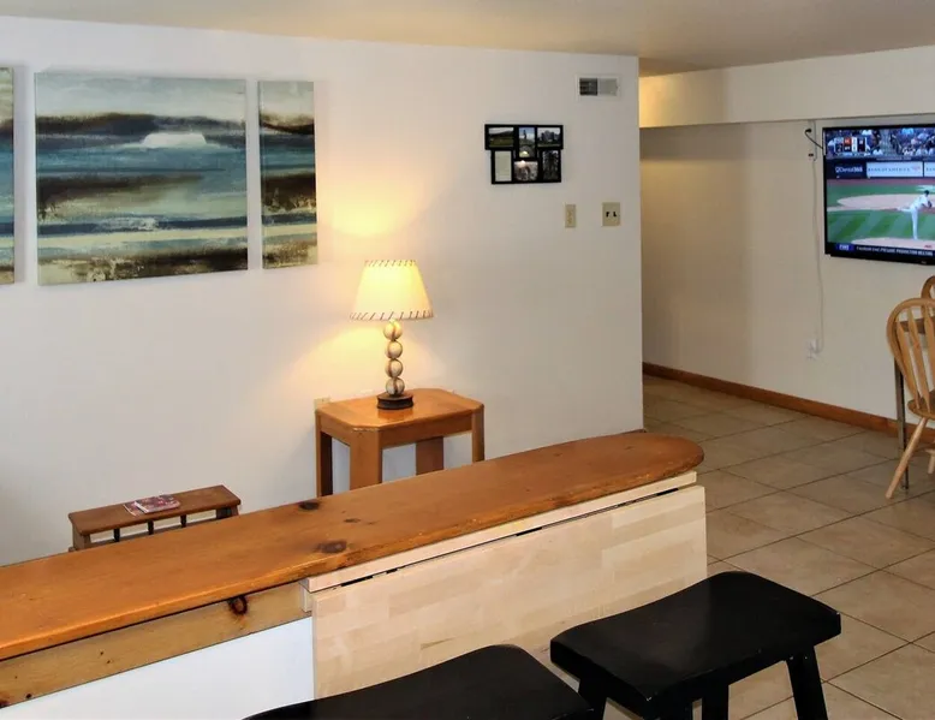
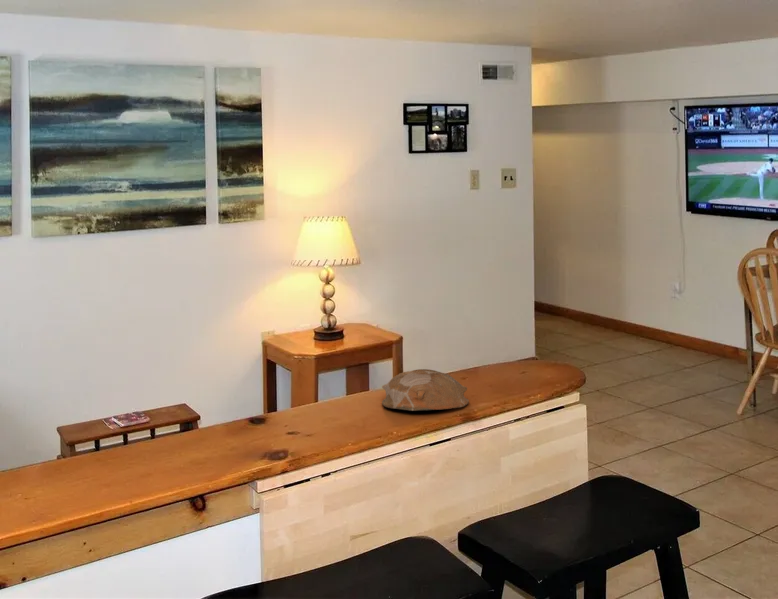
+ bowl [381,368,470,412]
